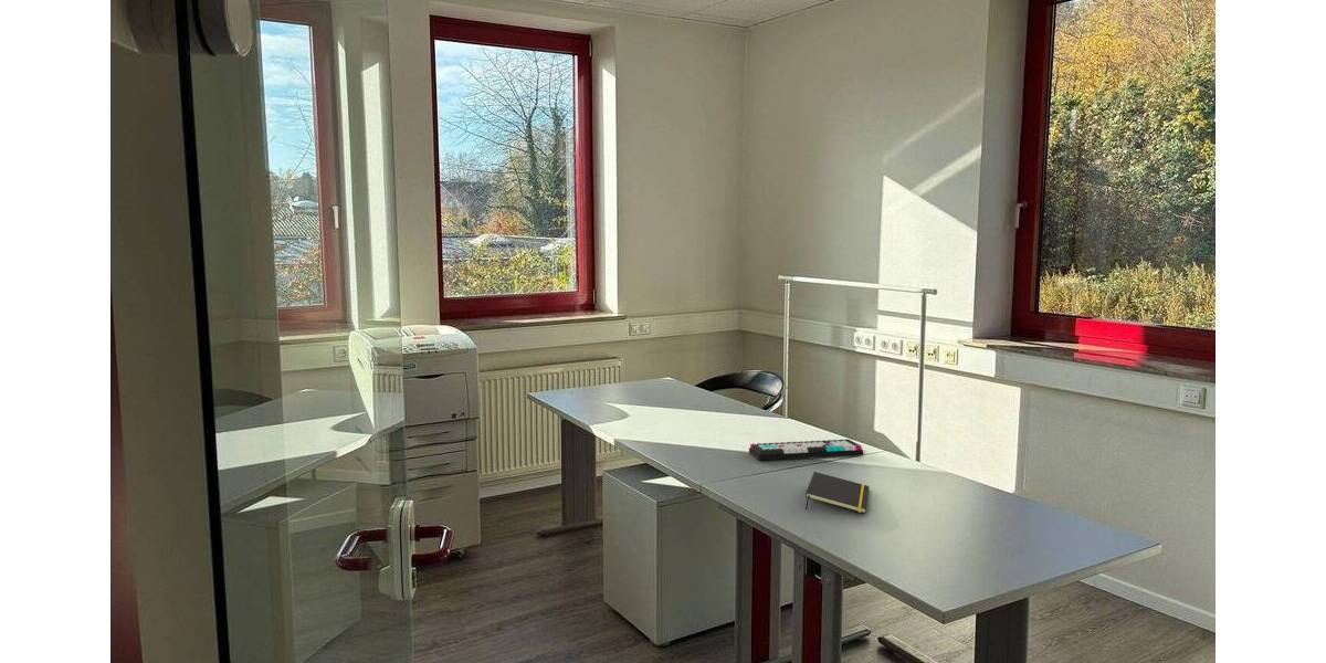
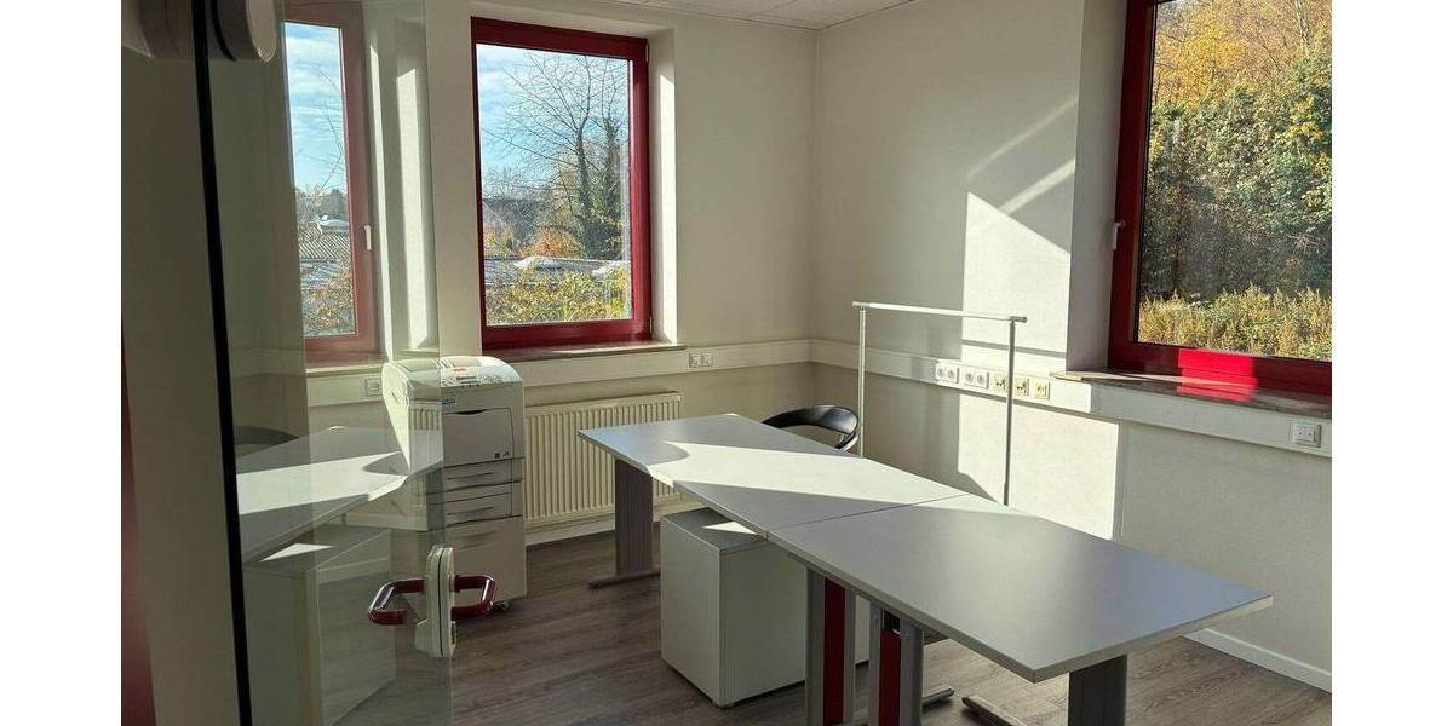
- keyboard [748,439,864,461]
- notepad [804,471,870,515]
